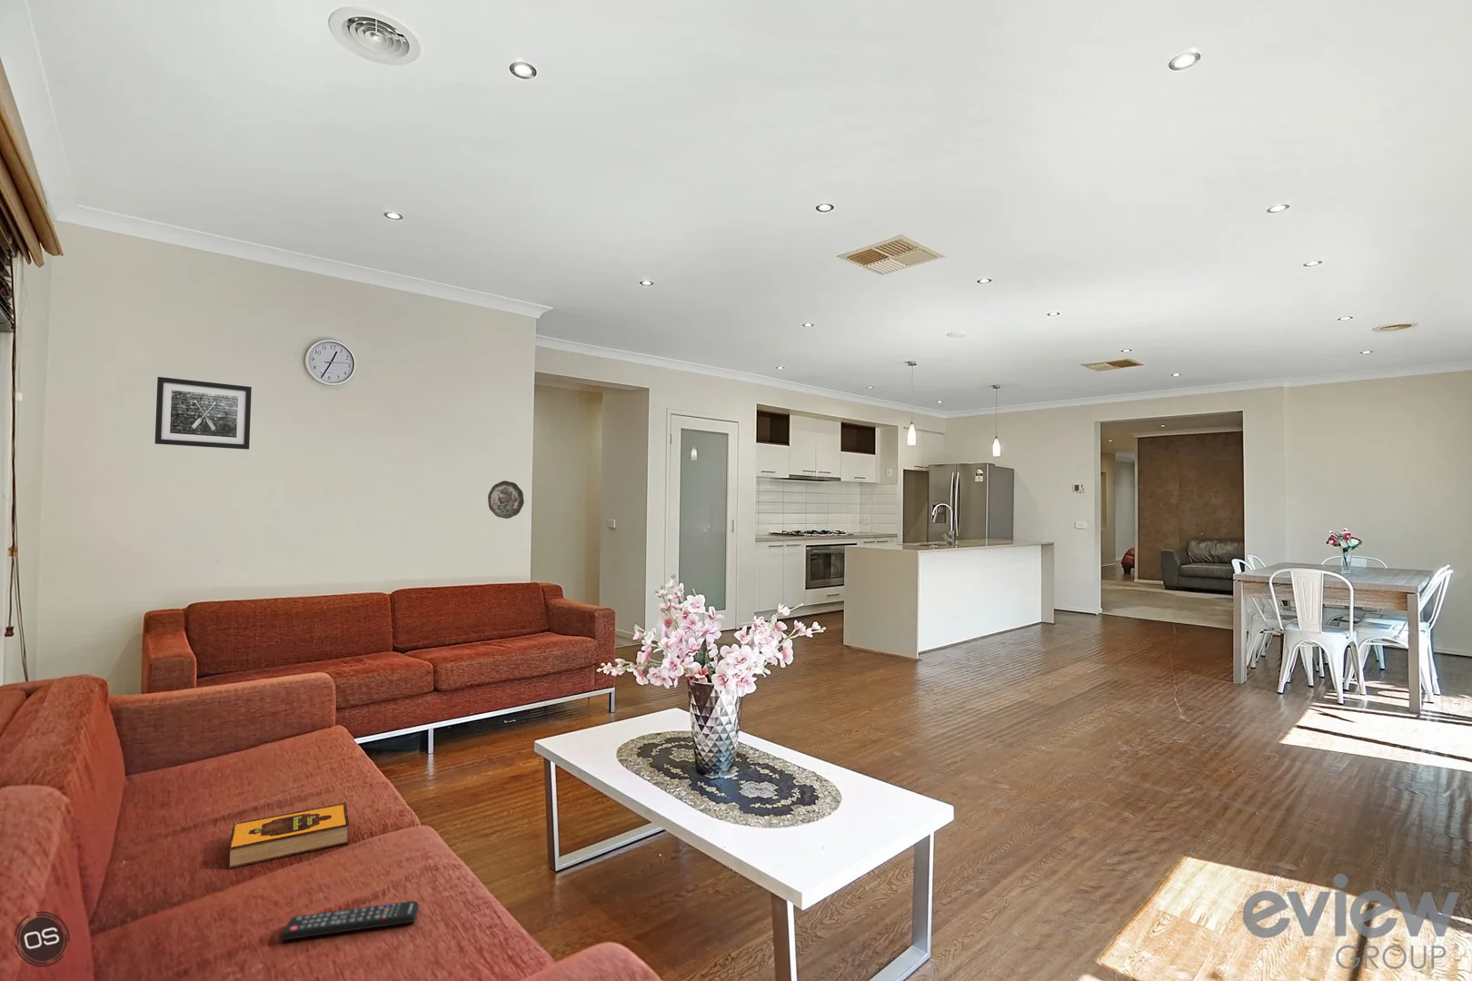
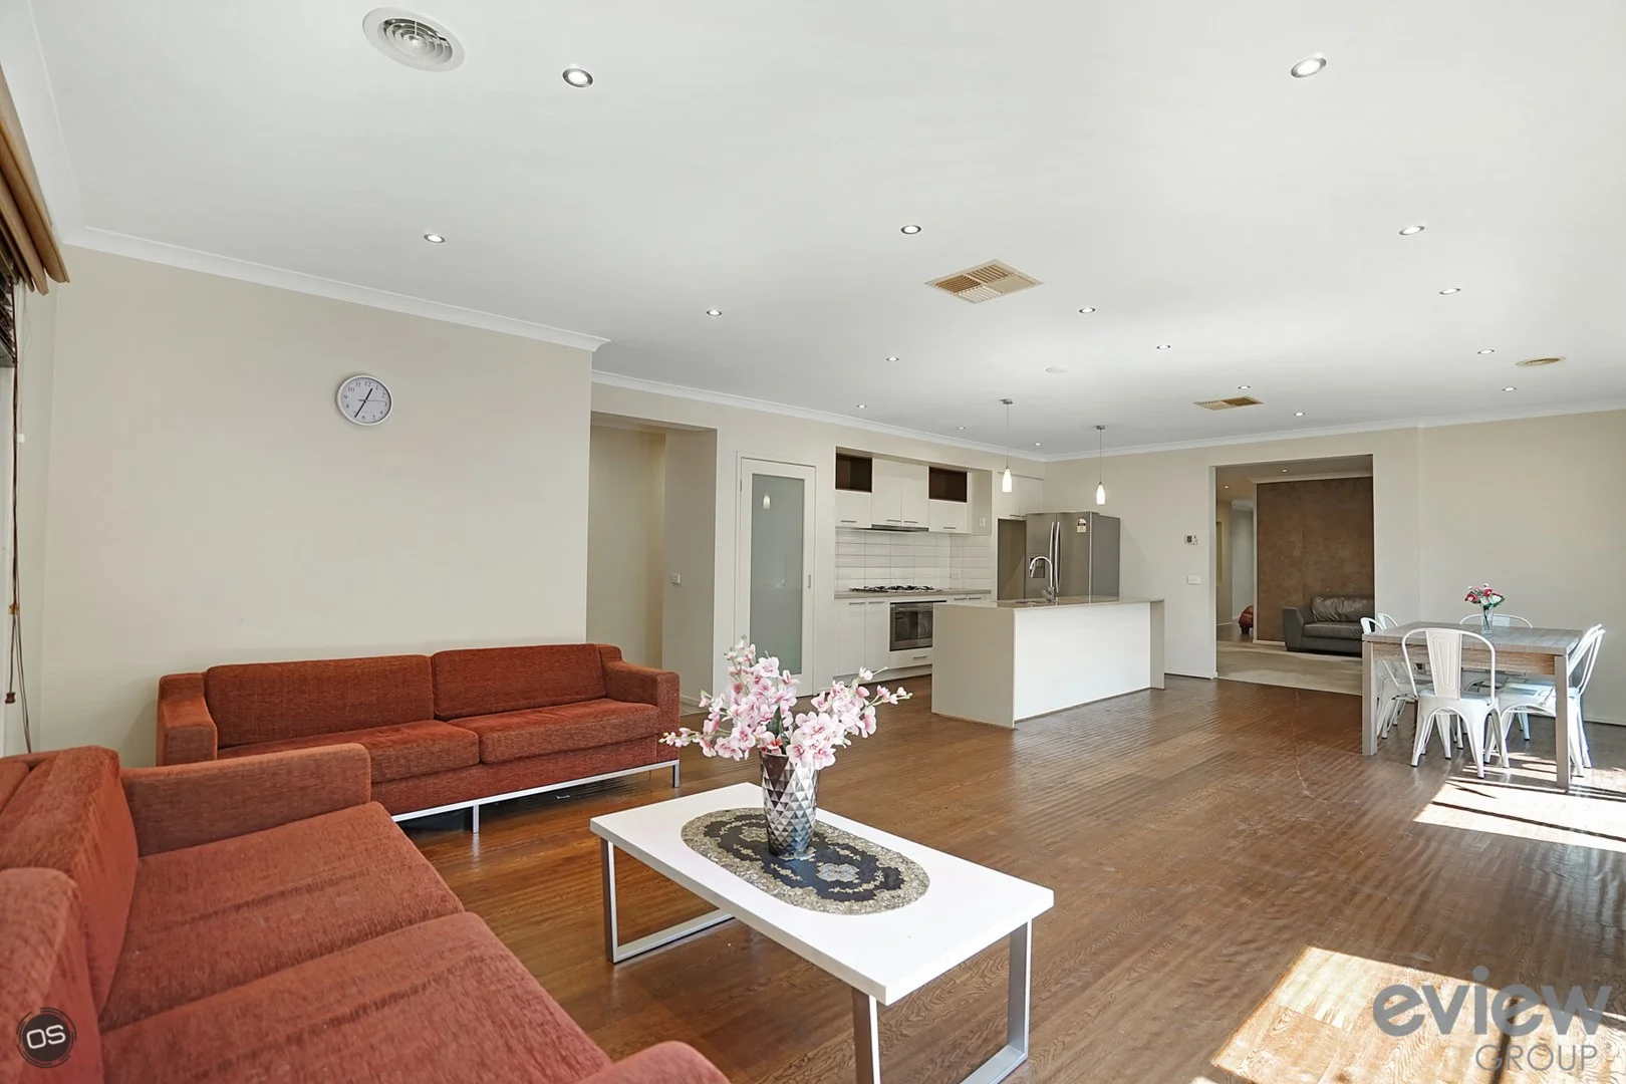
- wall art [153,376,253,450]
- remote control [279,900,419,940]
- hardback book [227,801,349,869]
- decorative plate [487,480,526,520]
